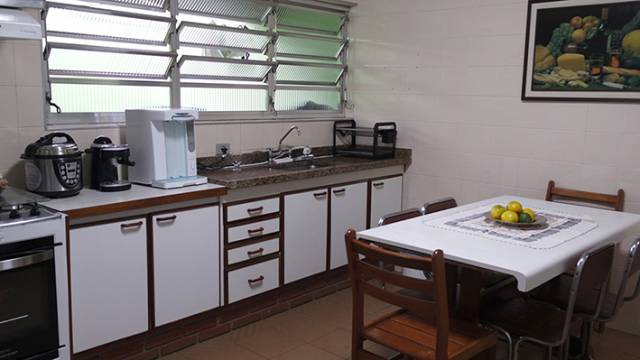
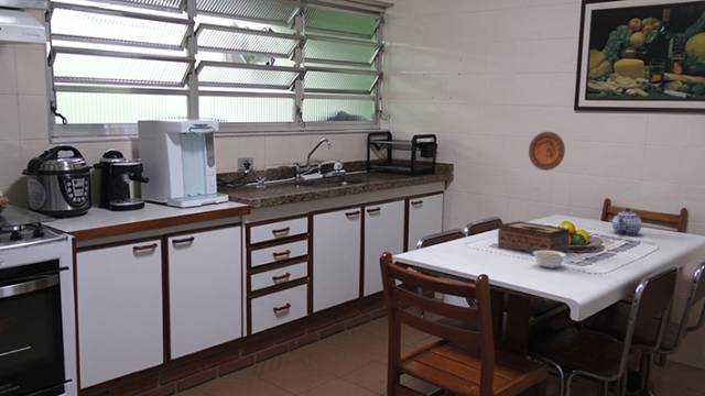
+ teapot [611,207,642,237]
+ legume [525,251,567,270]
+ tissue box [497,220,571,253]
+ decorative plate [528,131,566,172]
